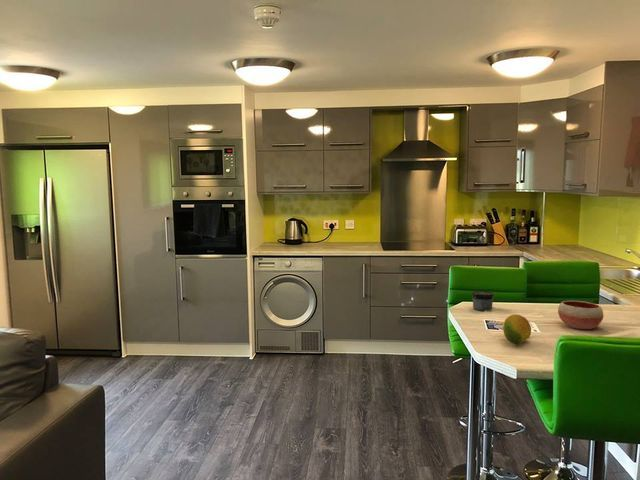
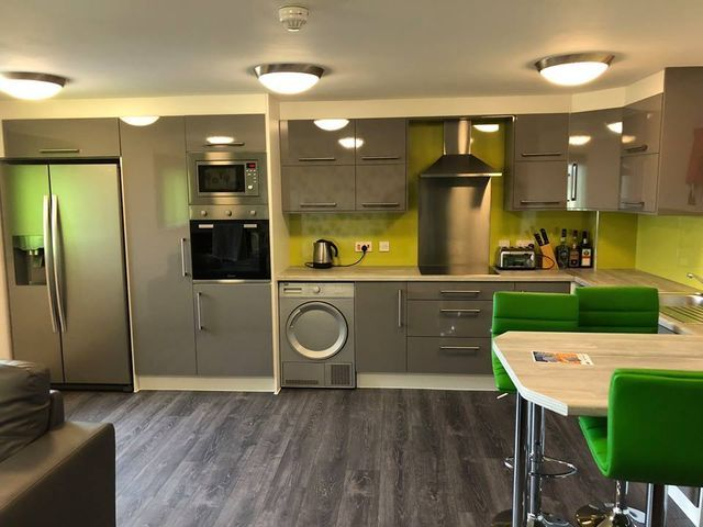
- bowl [557,300,604,330]
- fruit [502,313,532,345]
- jar [471,290,495,312]
